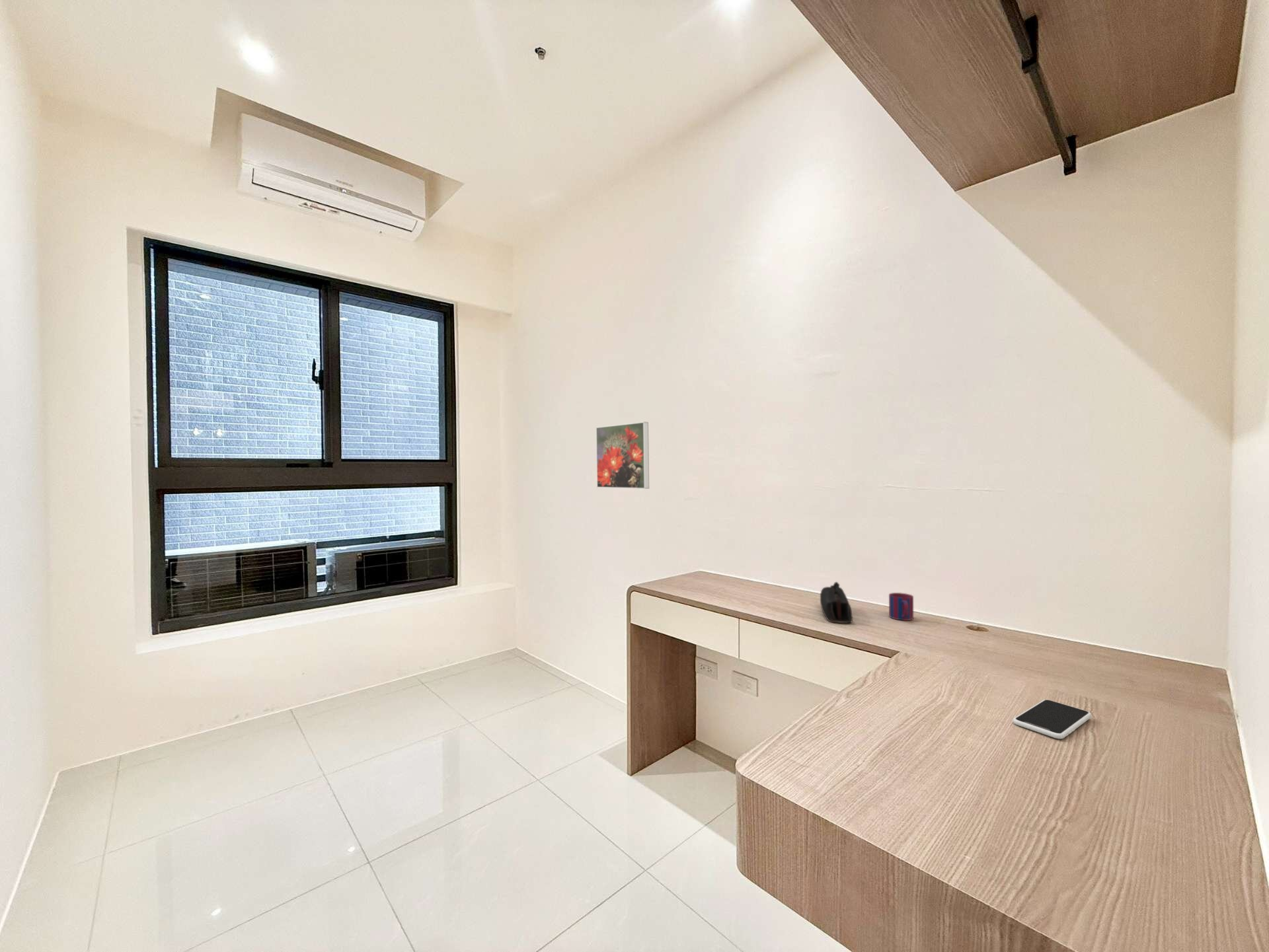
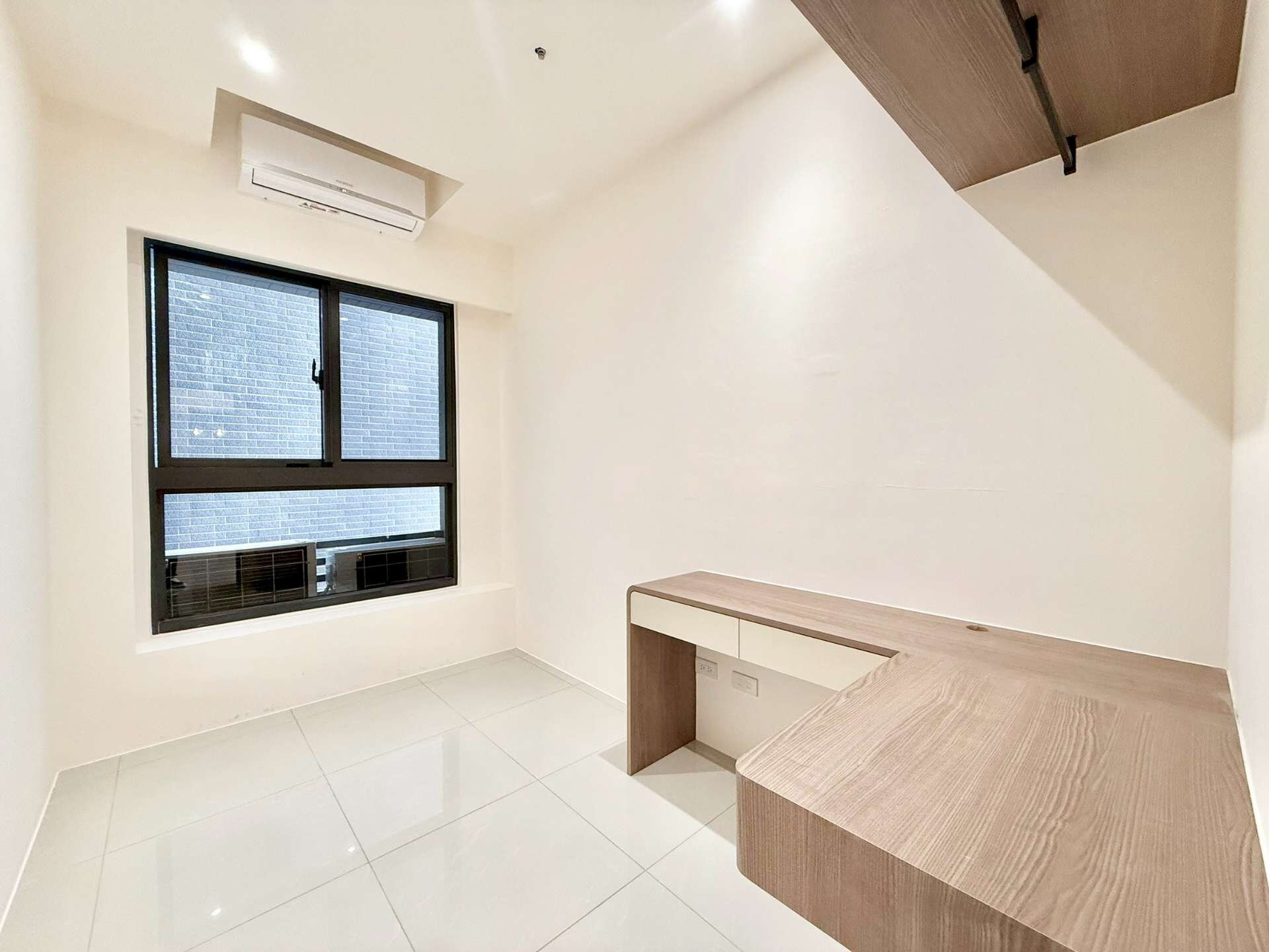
- pencil case [820,581,853,624]
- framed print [596,421,650,490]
- mug [888,592,914,621]
- smartphone [1013,699,1093,739]
